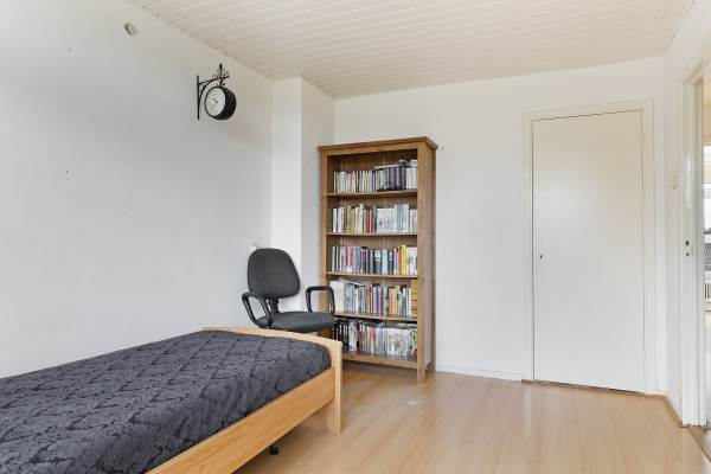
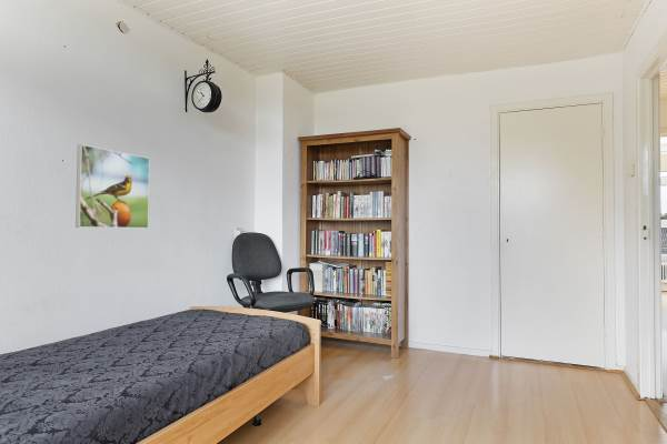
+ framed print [74,143,151,230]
